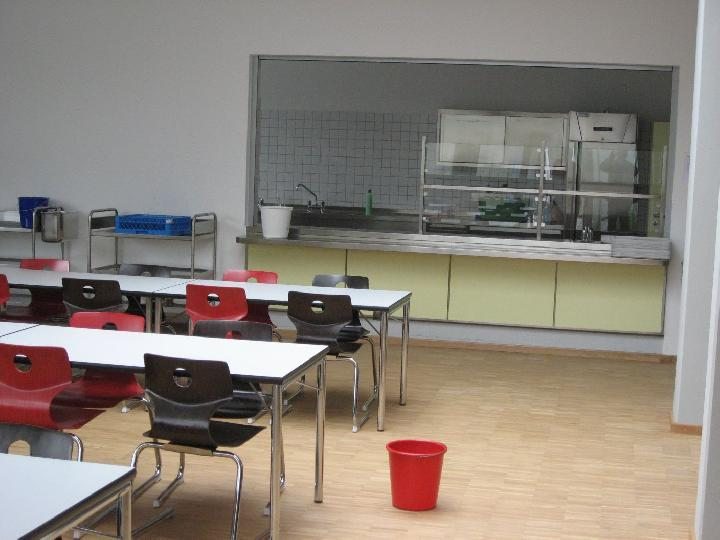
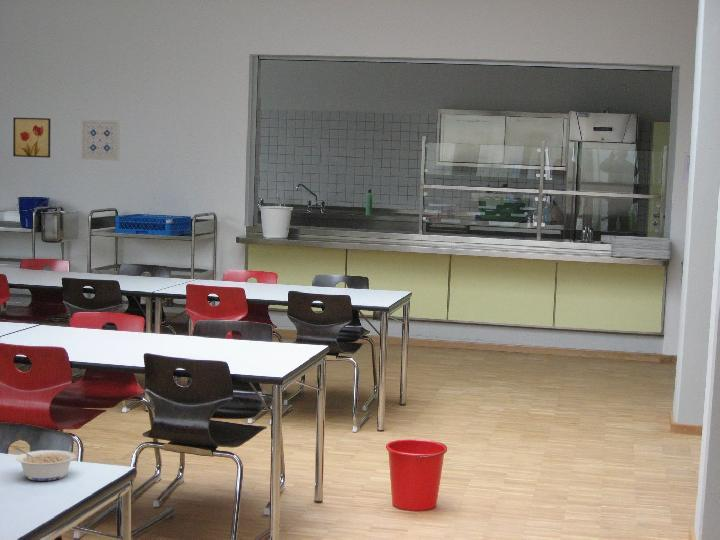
+ wall art [80,119,121,162]
+ legume [13,446,76,482]
+ wall art [12,117,52,159]
